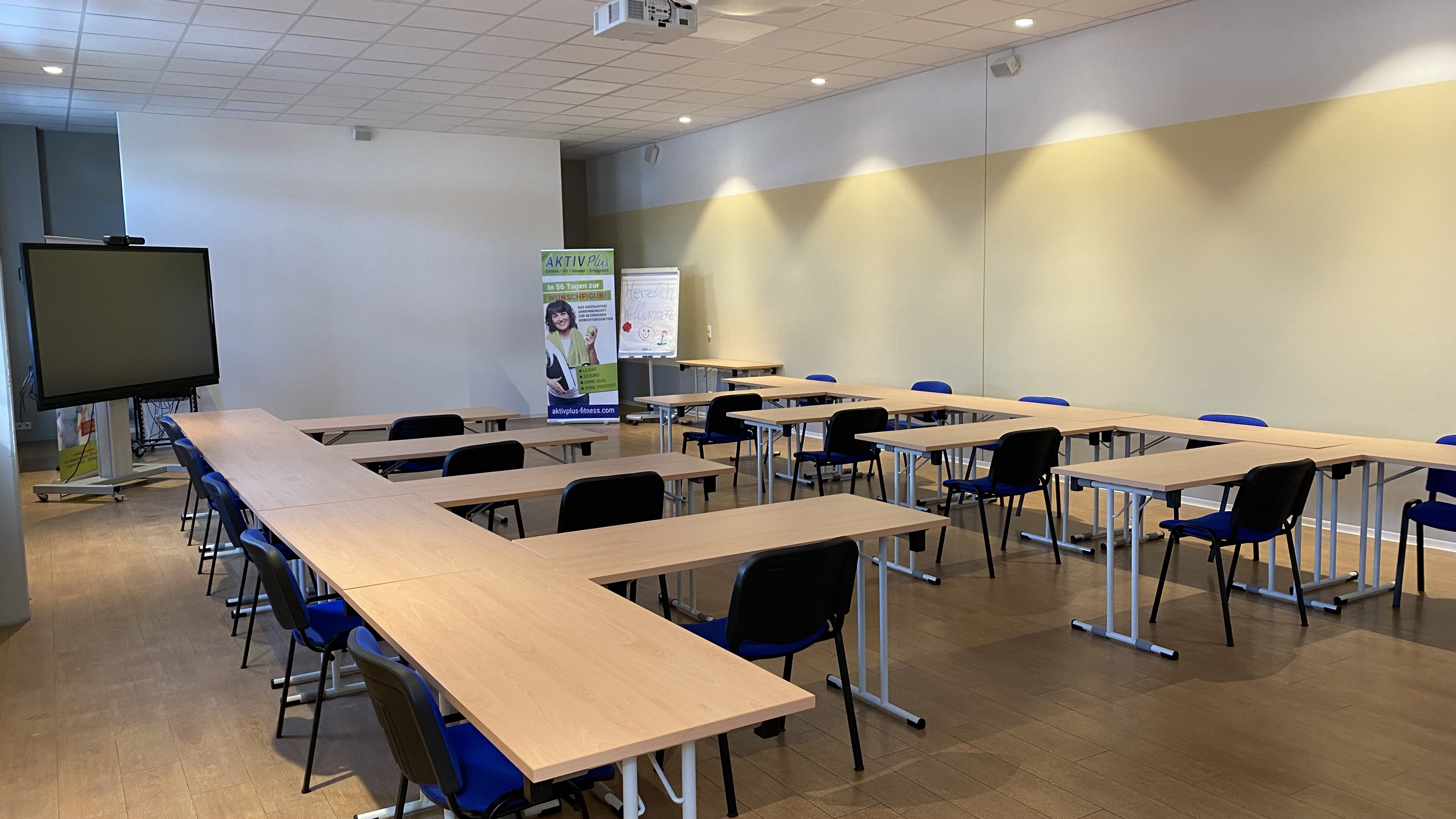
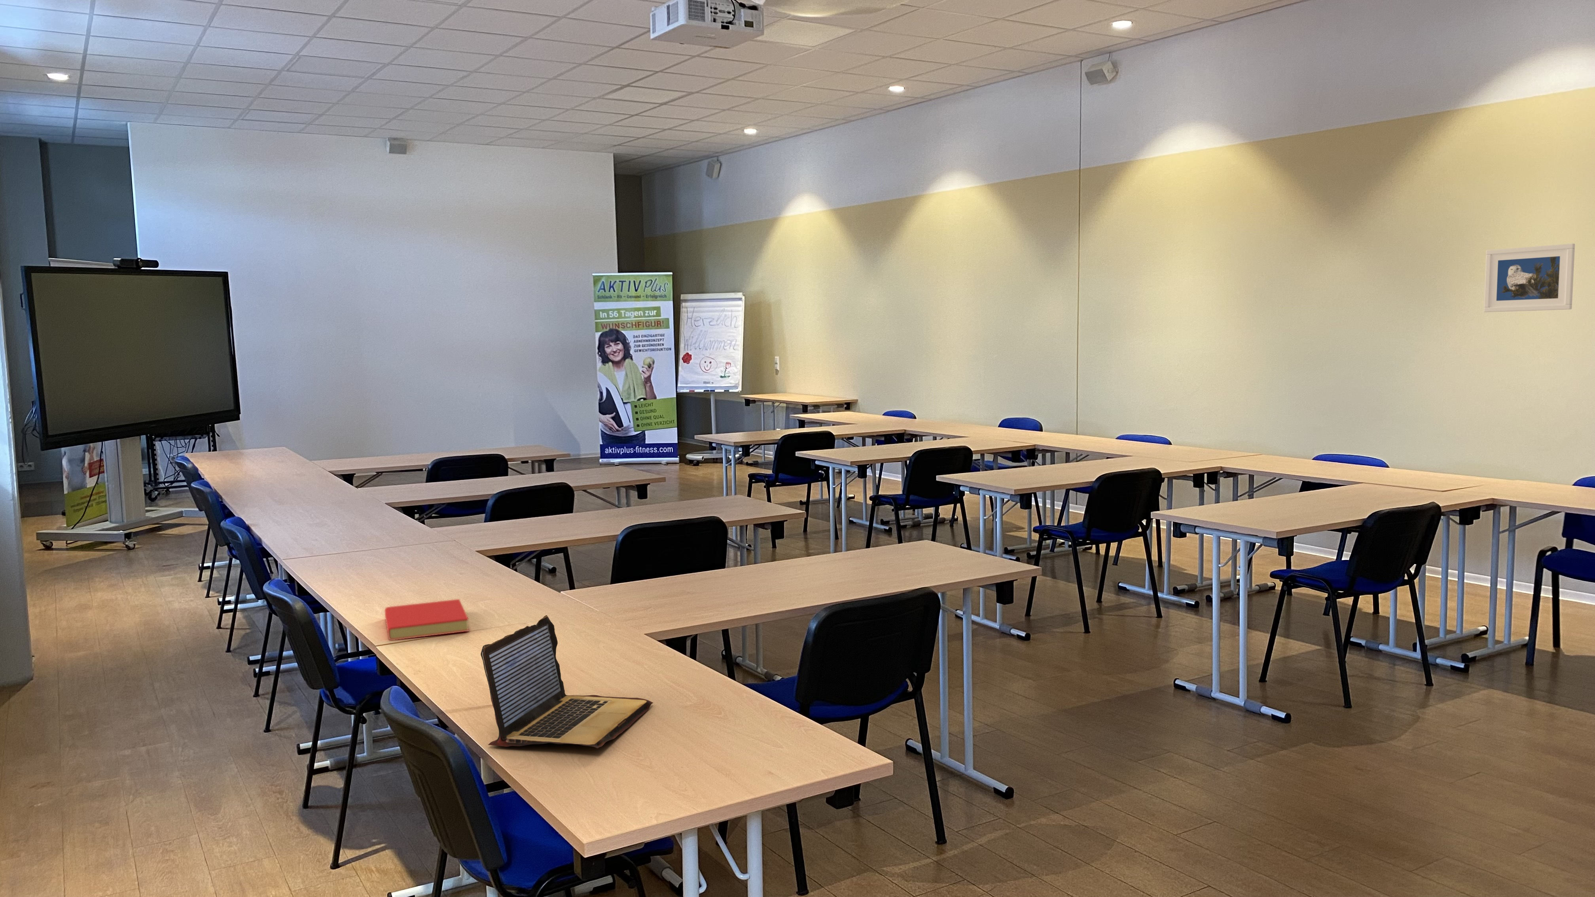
+ book [385,599,470,641]
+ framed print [1483,243,1575,312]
+ laptop [480,616,654,749]
